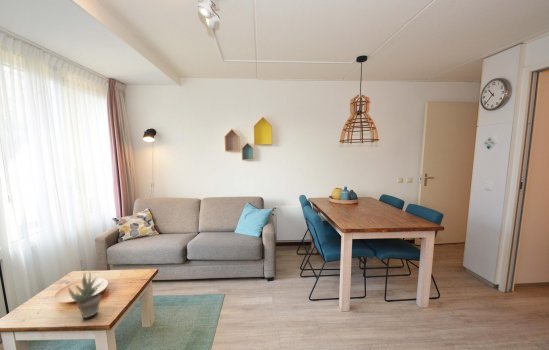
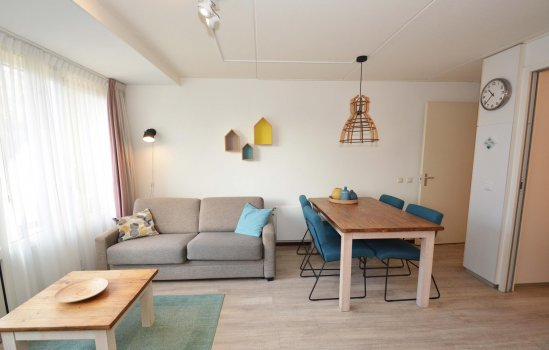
- succulent plant [67,270,104,319]
